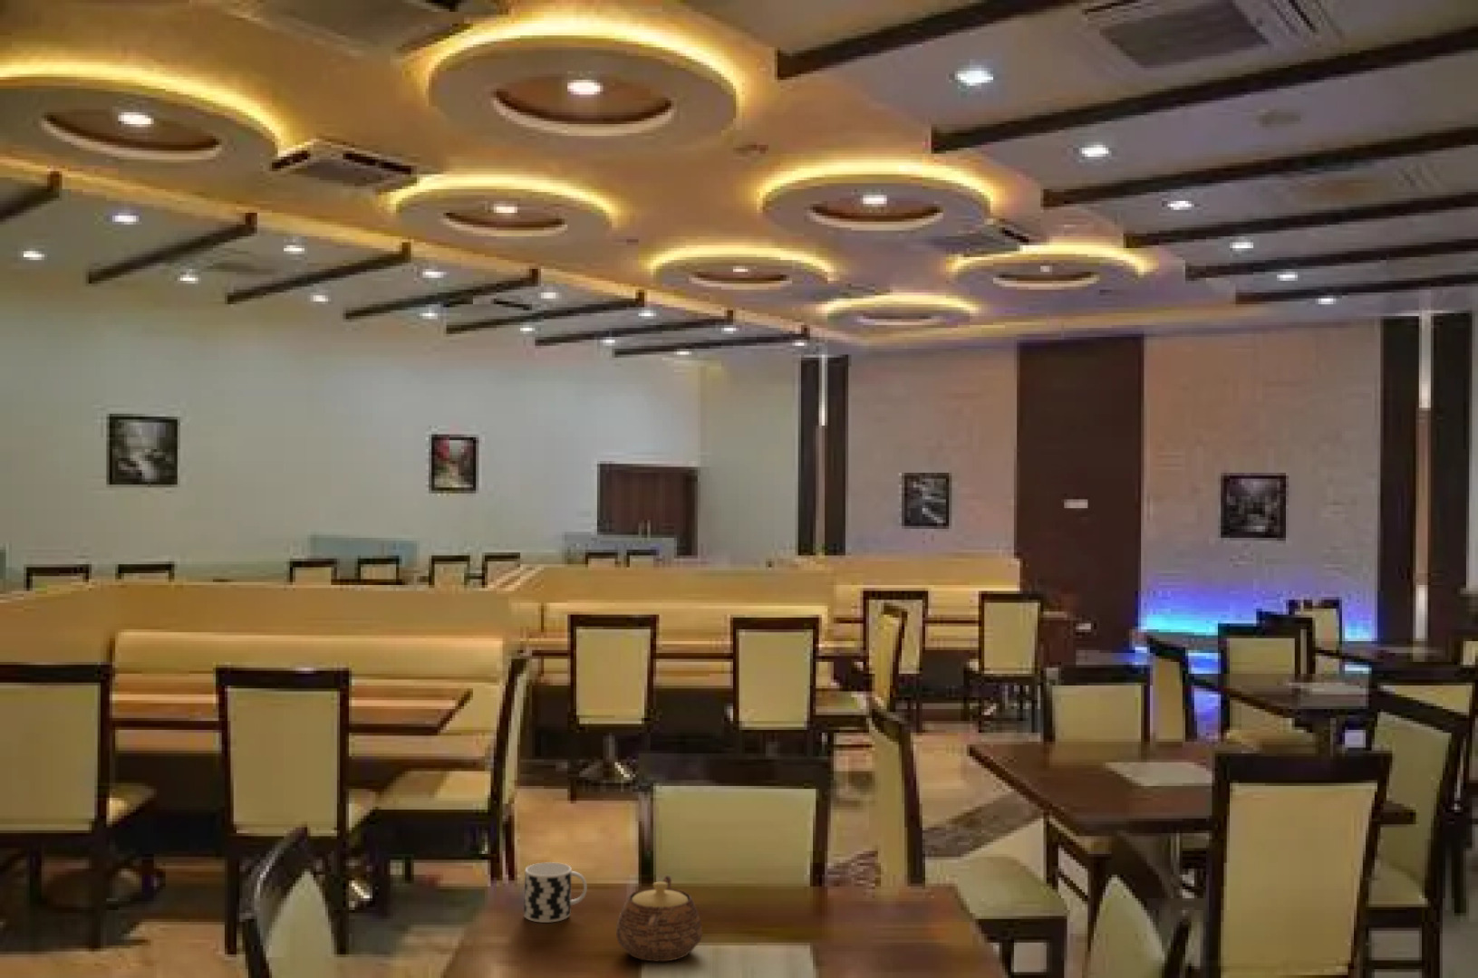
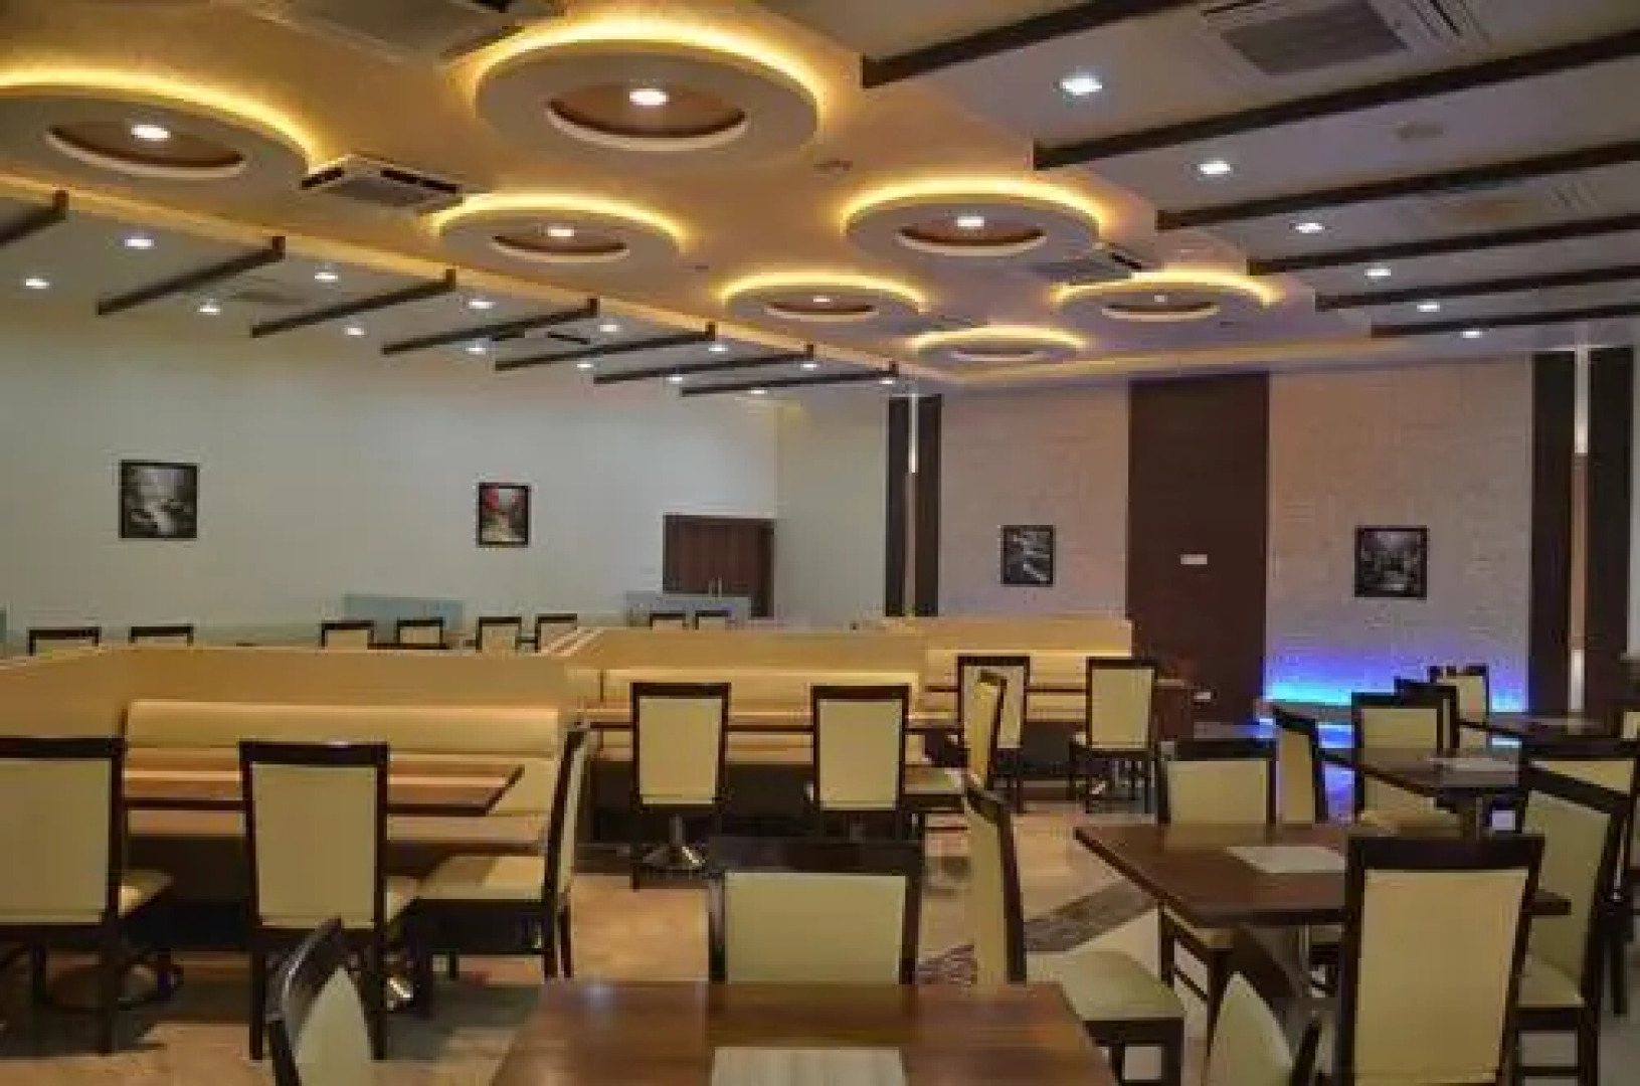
- cup [523,861,588,923]
- teapot [615,874,703,963]
